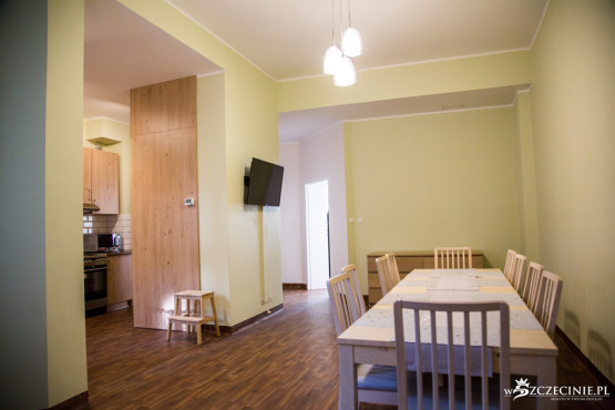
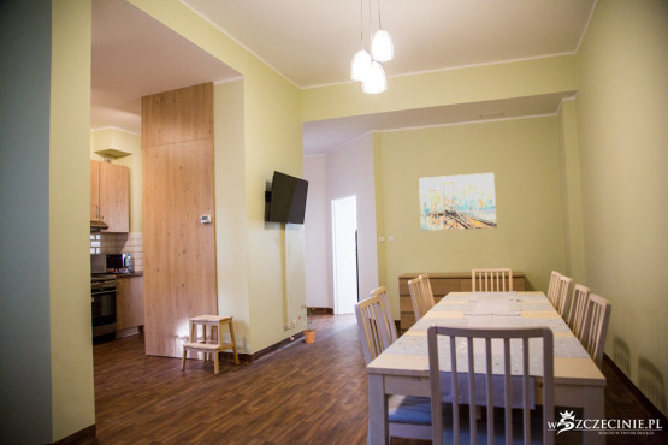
+ wall art [418,172,498,232]
+ potted plant [297,304,319,345]
